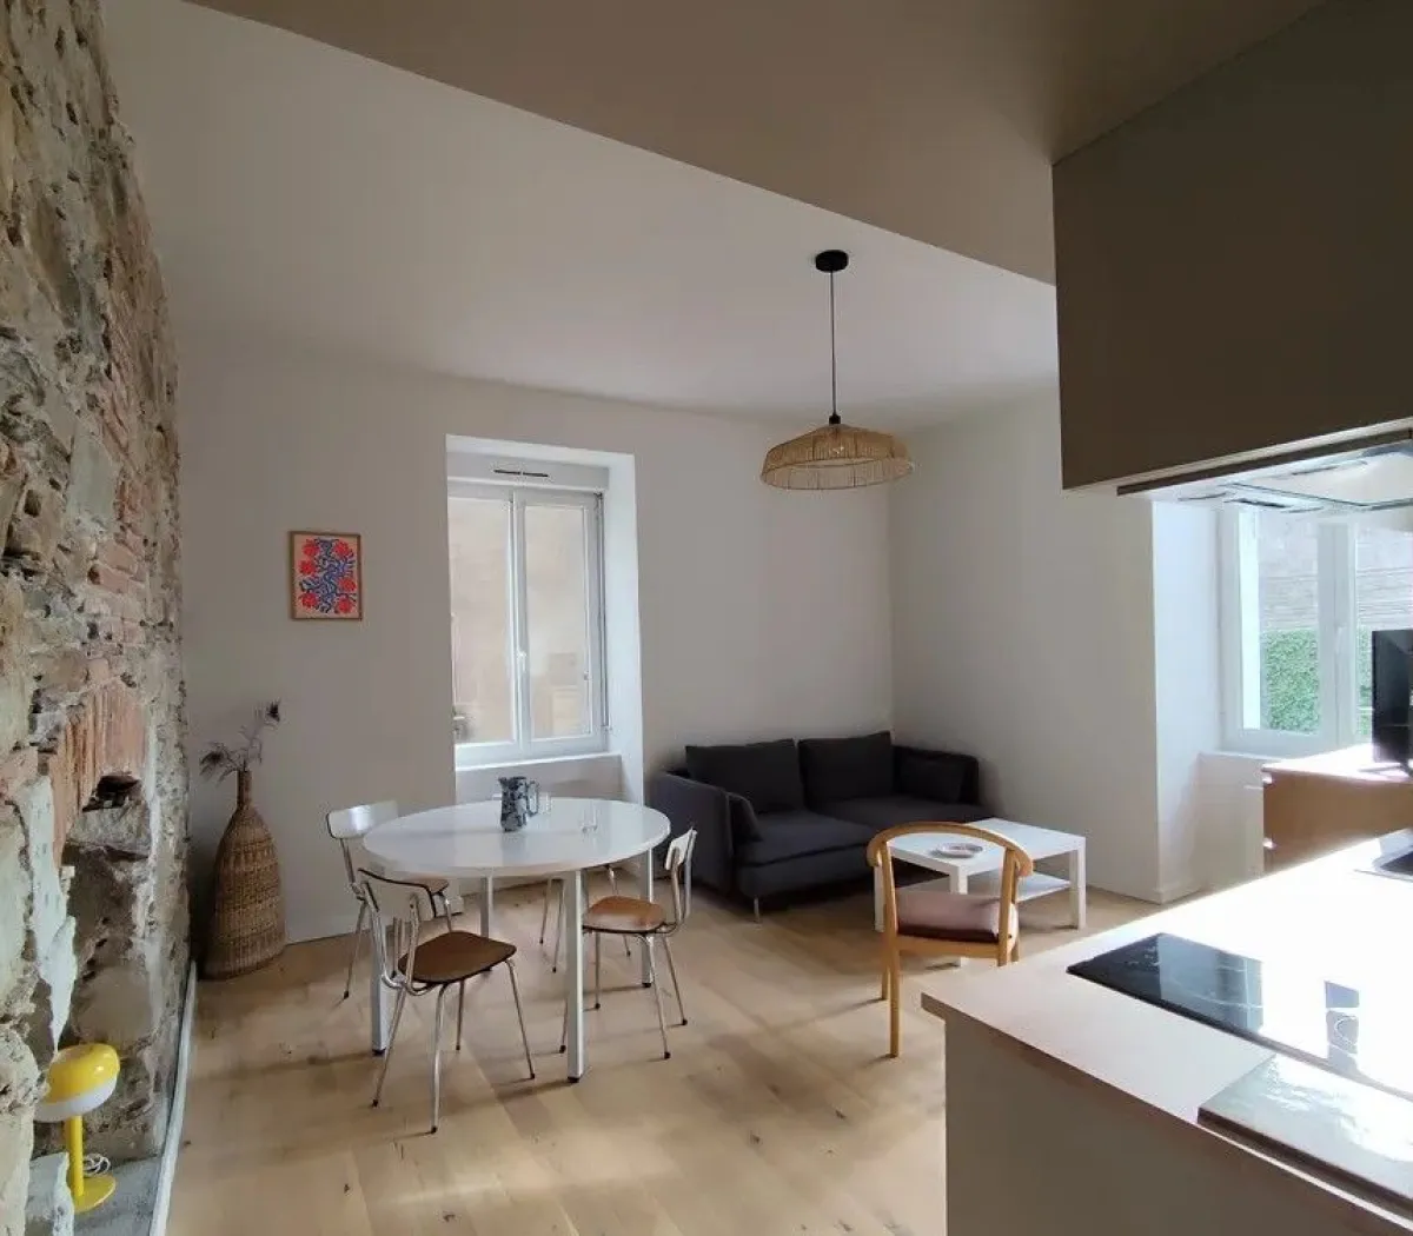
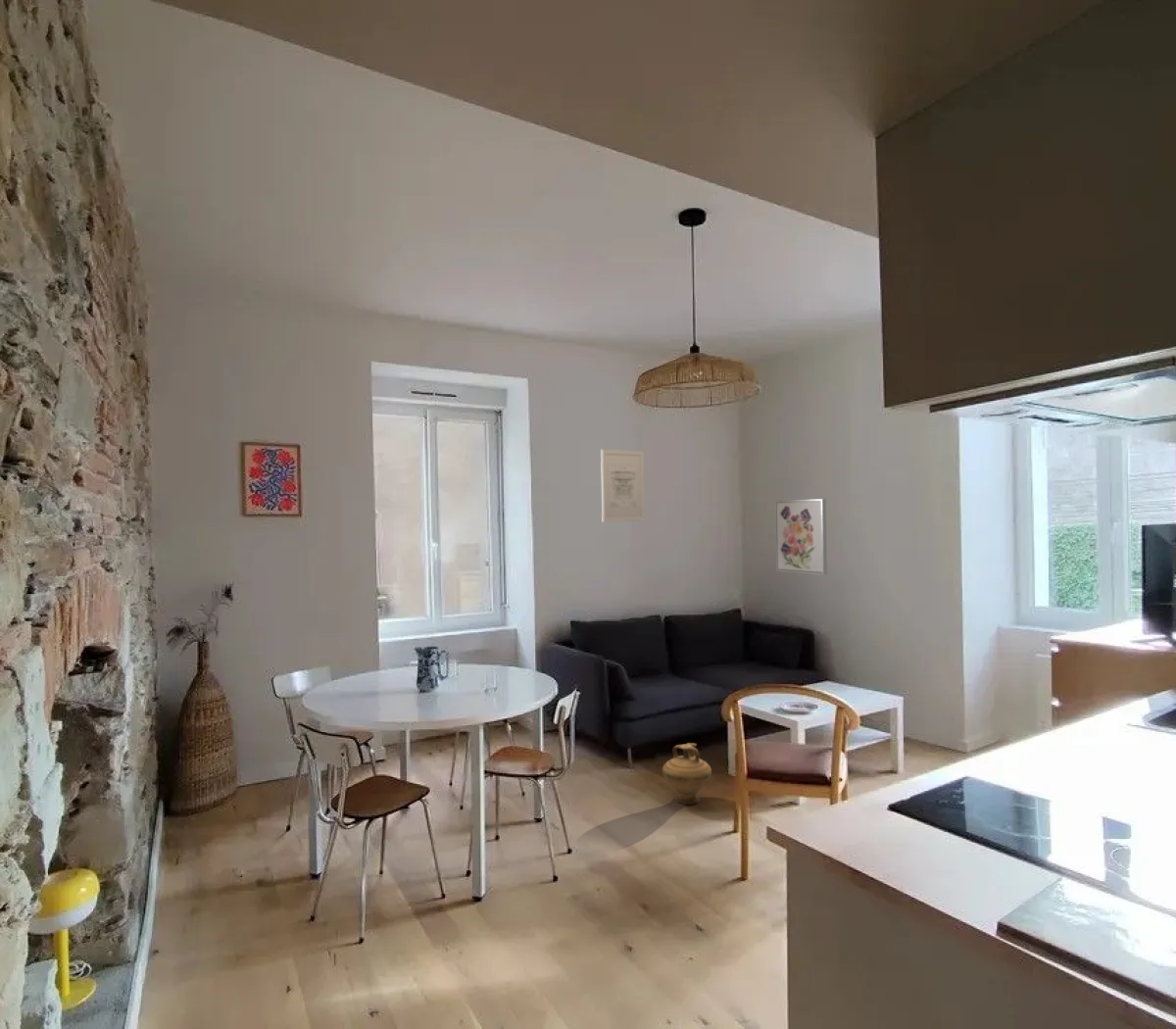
+ wall art [600,449,646,523]
+ wall art [774,498,828,575]
+ ceramic jug [662,742,712,806]
